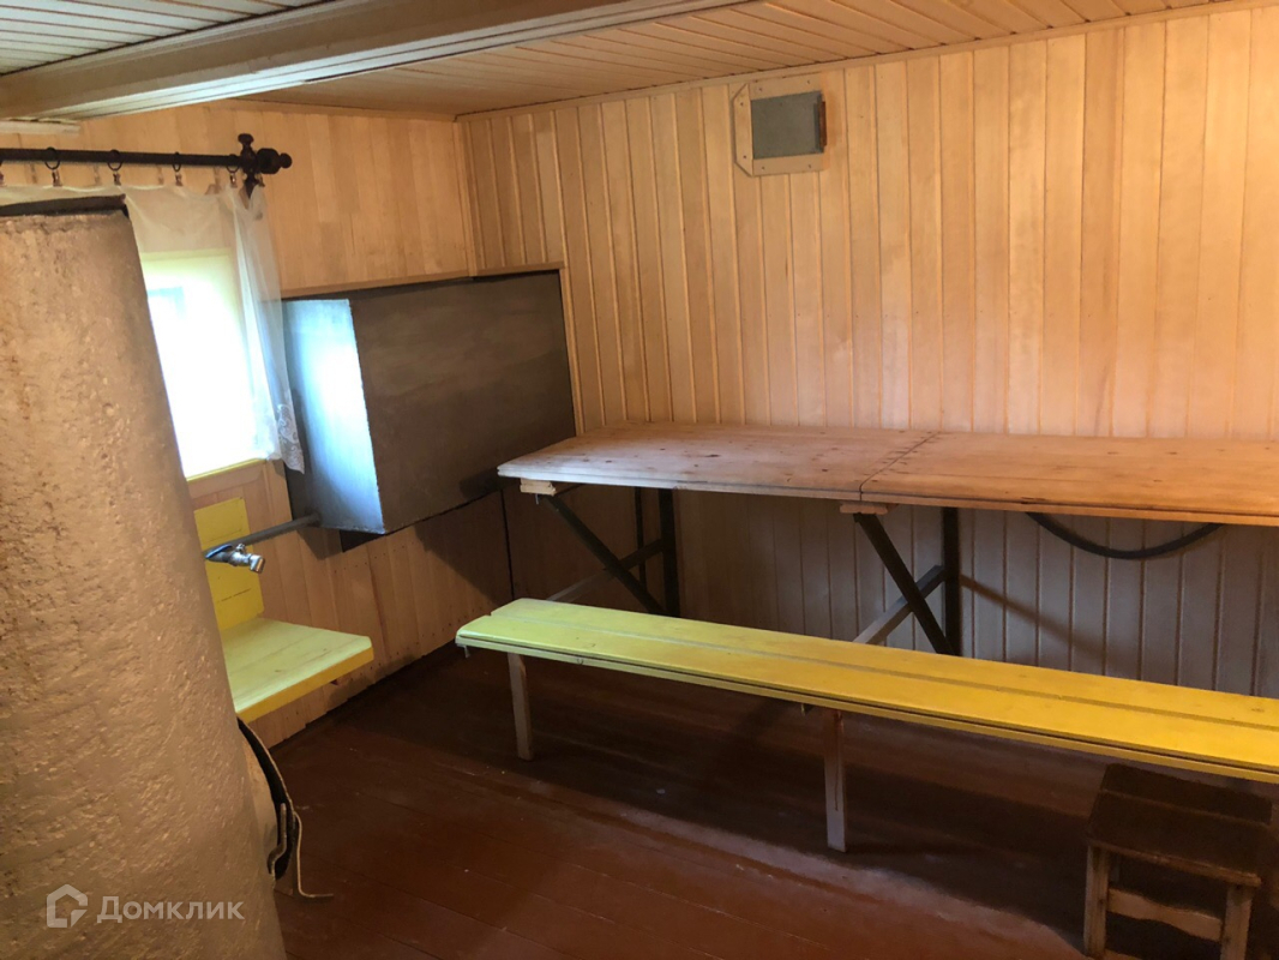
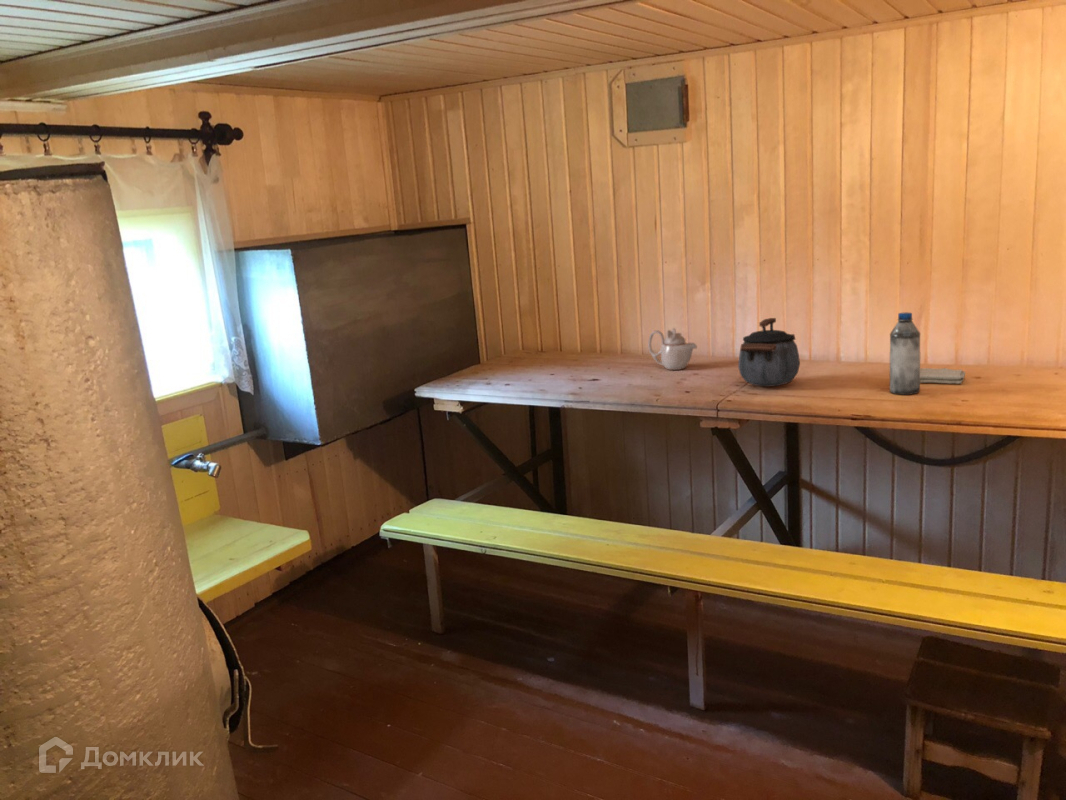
+ teapot [647,327,698,371]
+ kettle [737,317,801,388]
+ washcloth [920,367,966,385]
+ water bottle [889,311,921,396]
